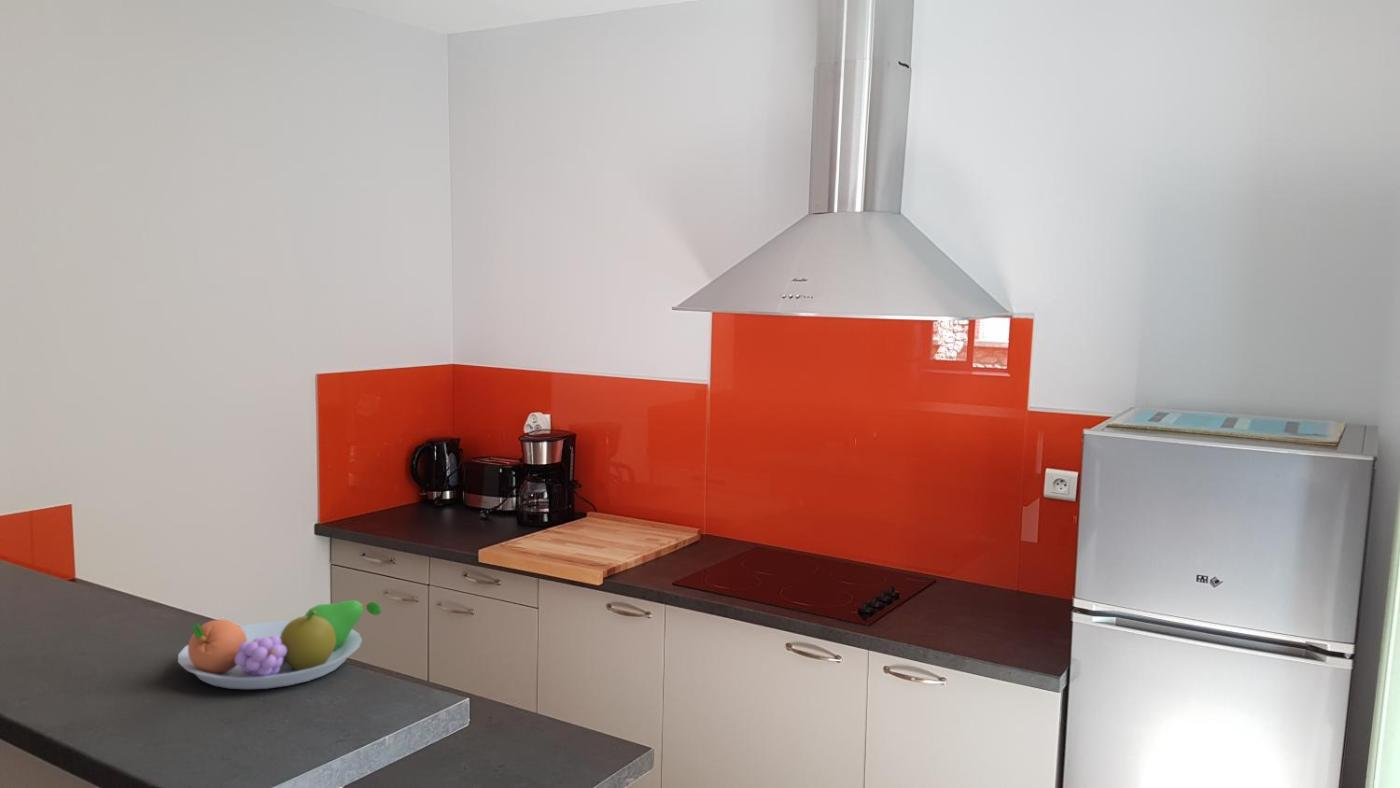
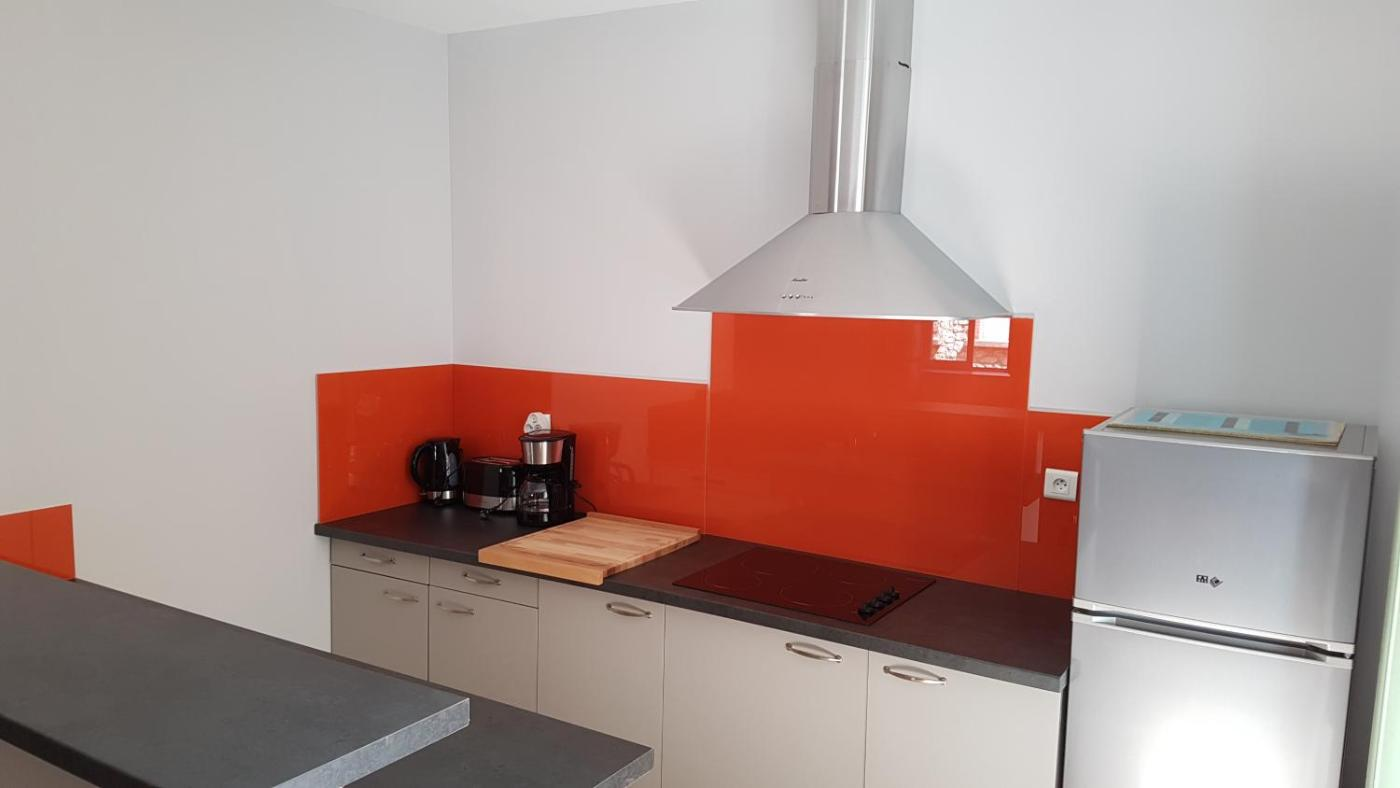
- fruit bowl [177,599,382,690]
